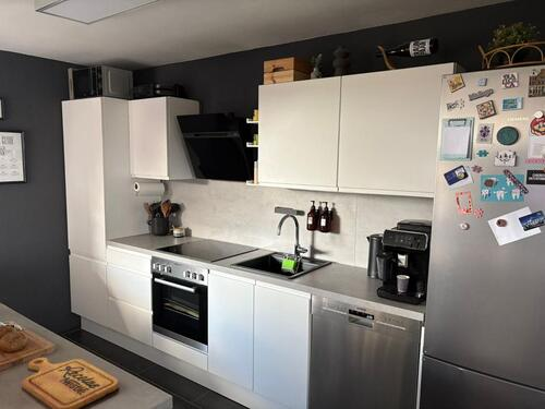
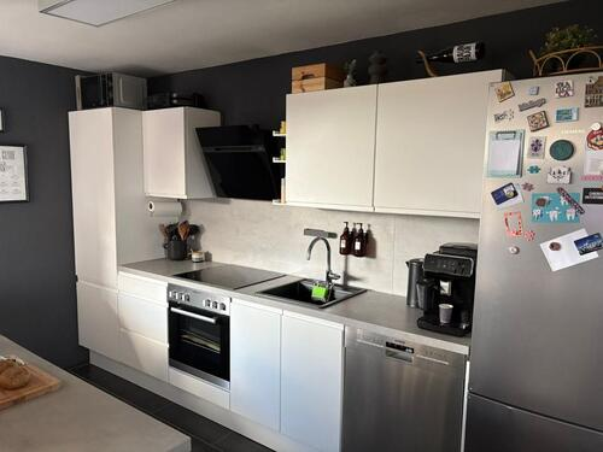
- cutting board [22,357,120,409]
